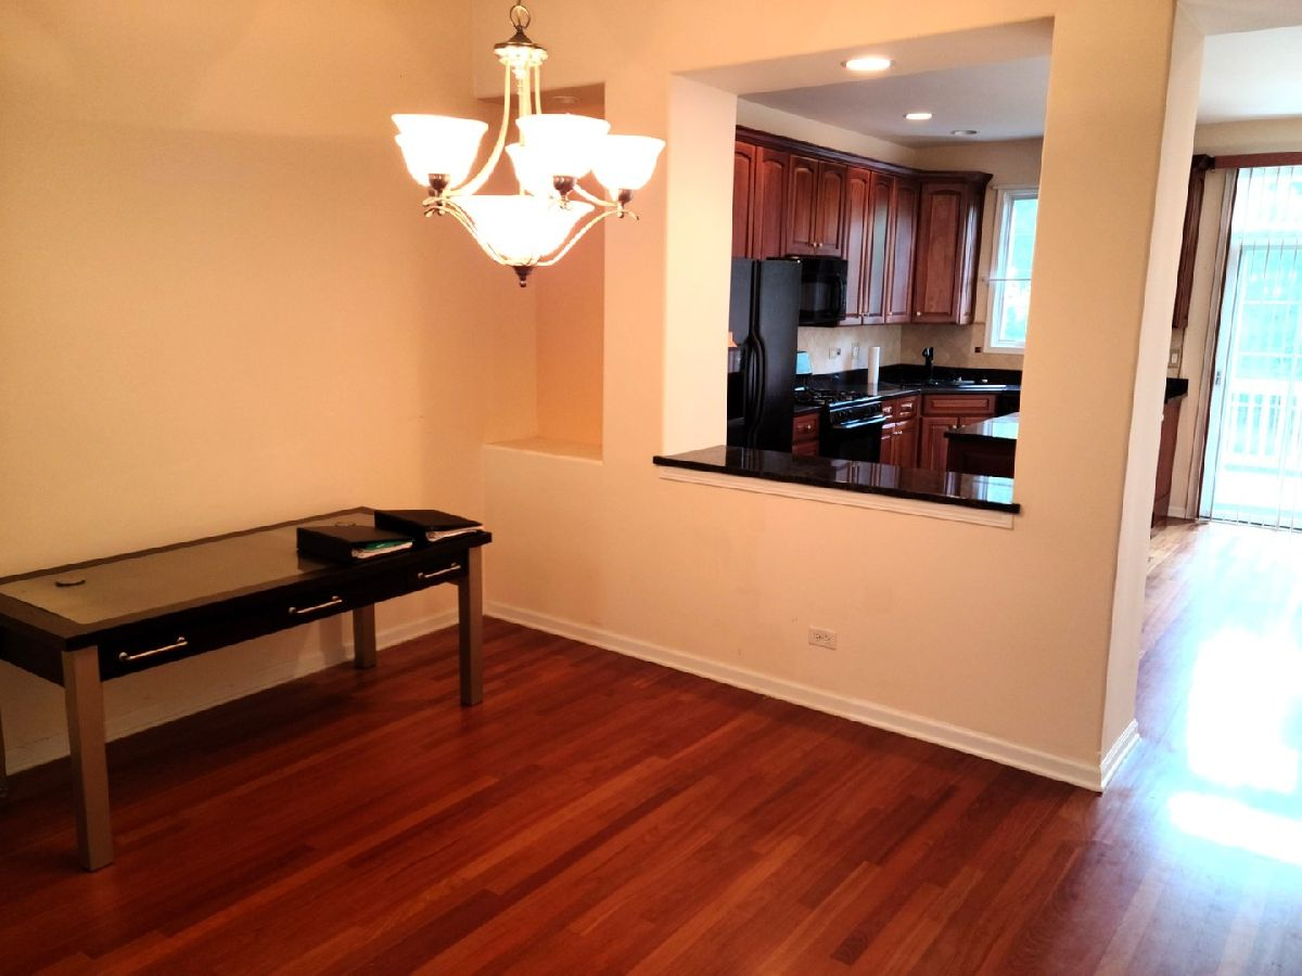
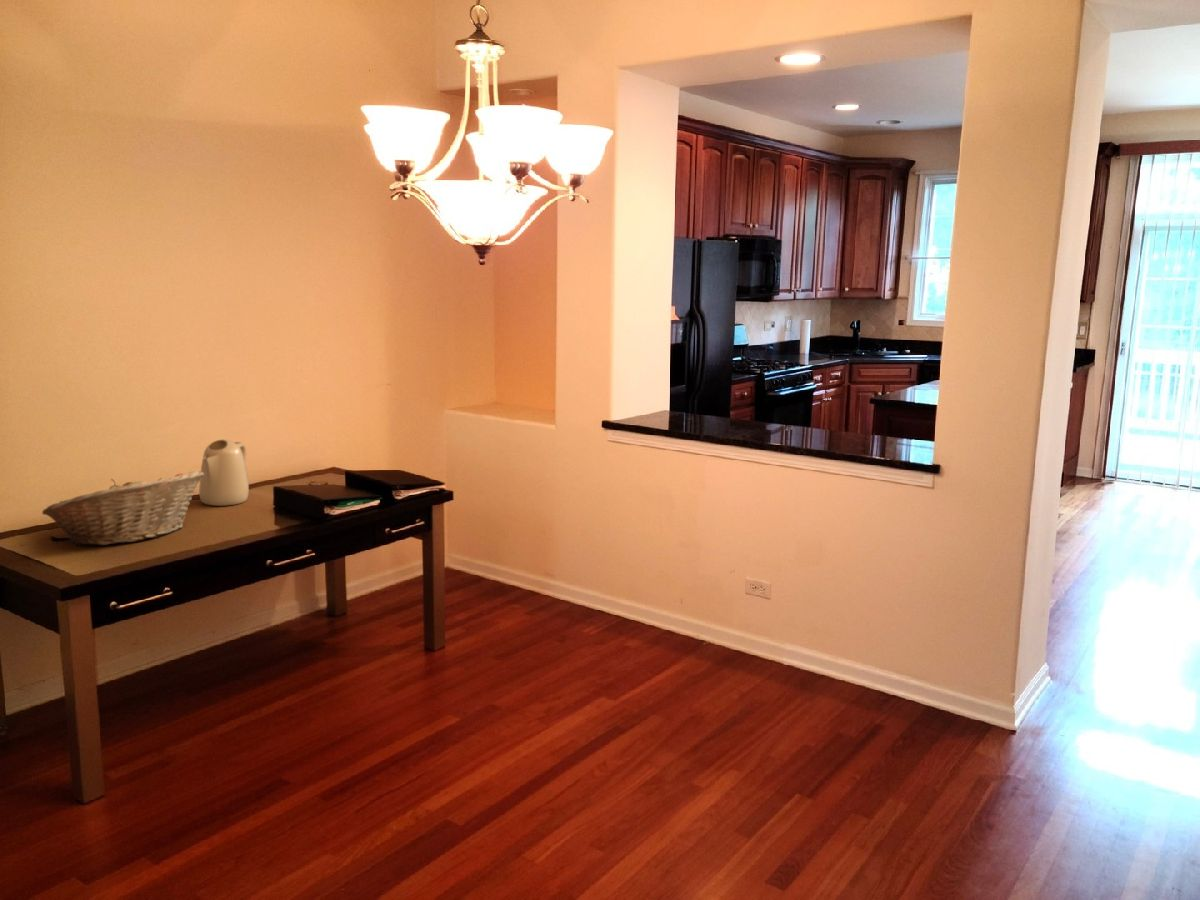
+ fruit basket [41,470,204,547]
+ kettle [198,439,250,507]
